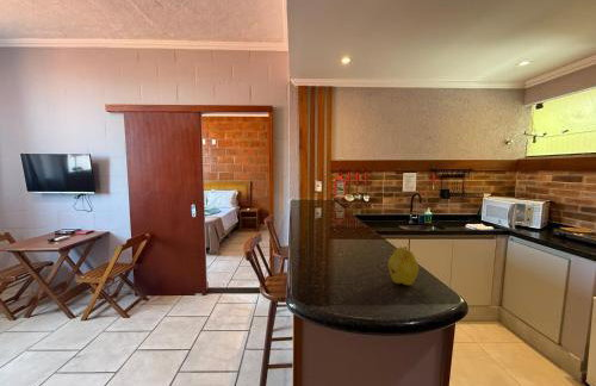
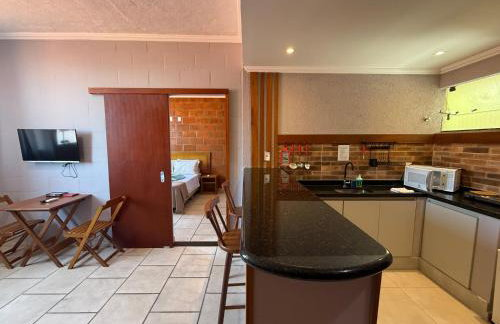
- fruit [387,245,420,286]
